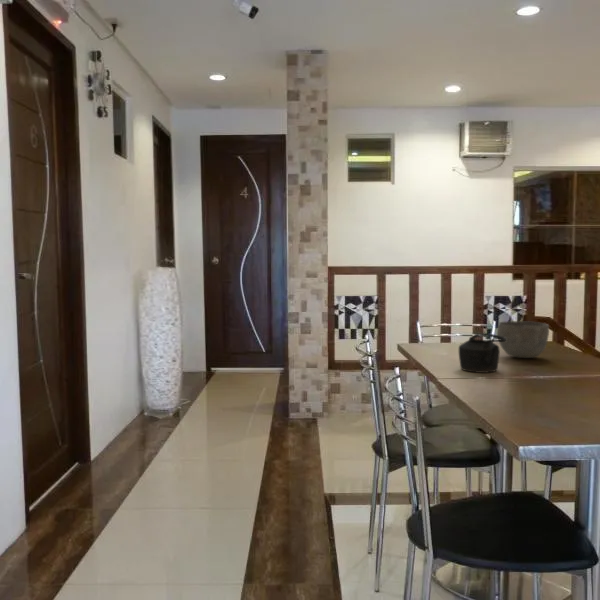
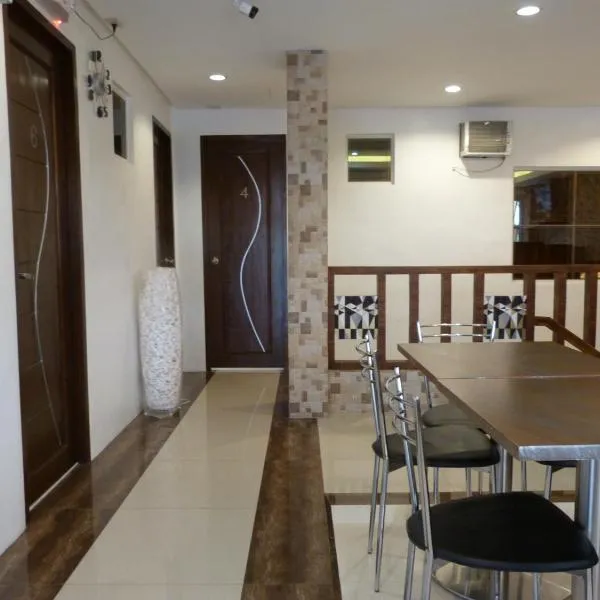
- bowl [496,320,550,359]
- teapot [458,332,506,374]
